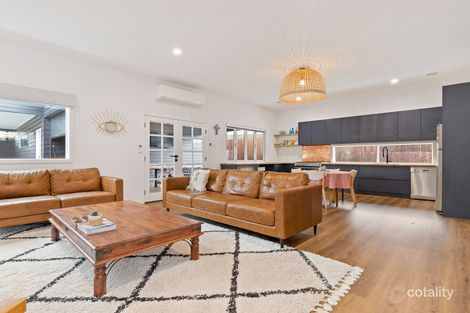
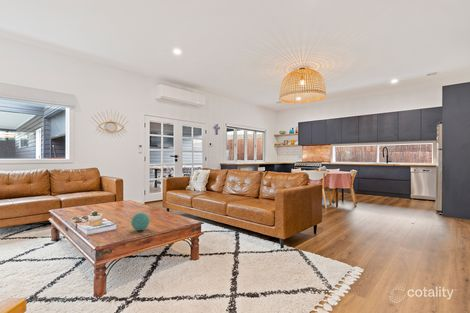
+ decorative ball [130,212,151,231]
